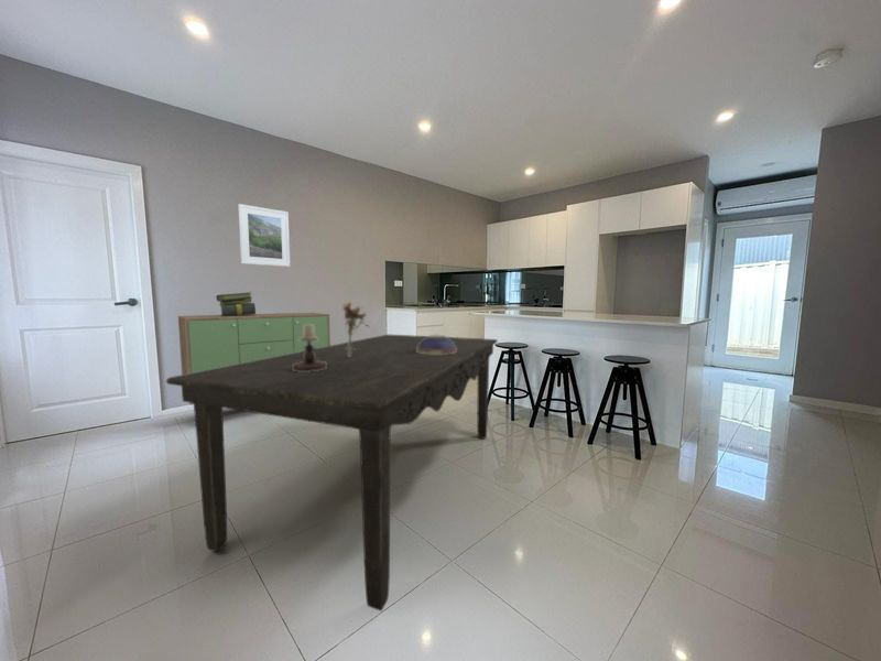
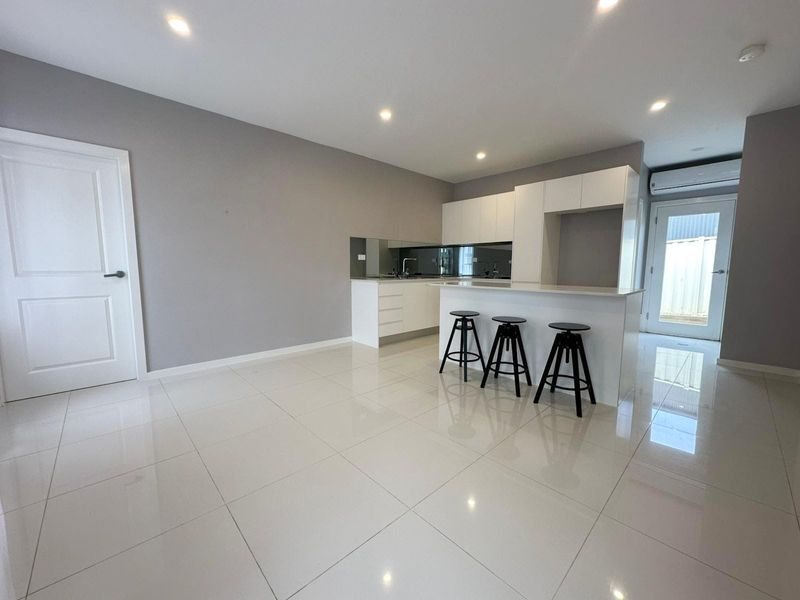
- dining table [165,334,499,613]
- decorative bowl [416,334,457,355]
- sideboard [177,312,331,405]
- bouquet [341,302,370,357]
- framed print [237,203,291,268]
- stack of books [215,291,257,316]
- candlestick [292,325,327,372]
